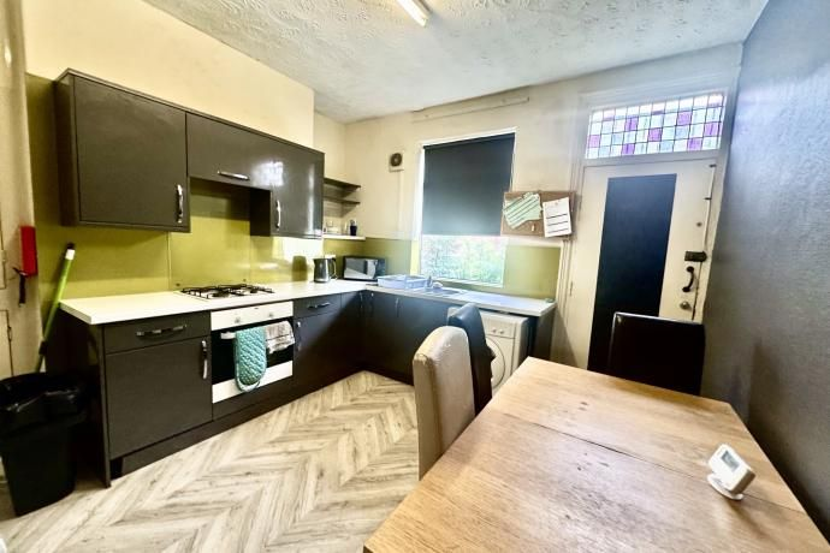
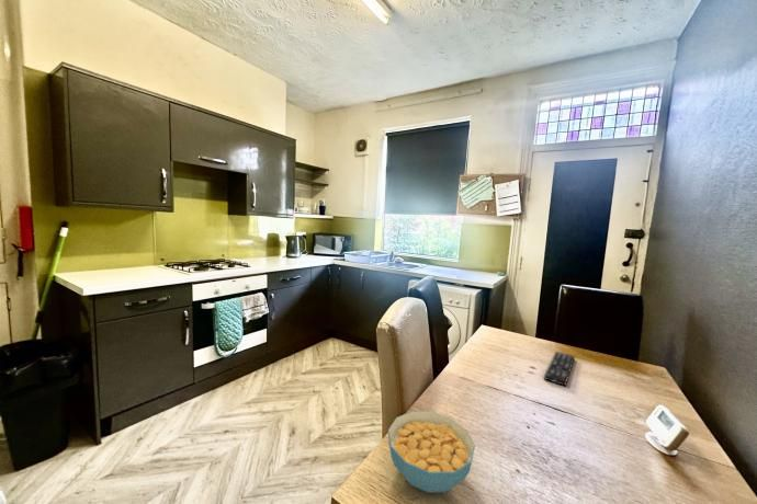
+ cereal bowl [387,410,476,494]
+ remote control [543,351,576,388]
